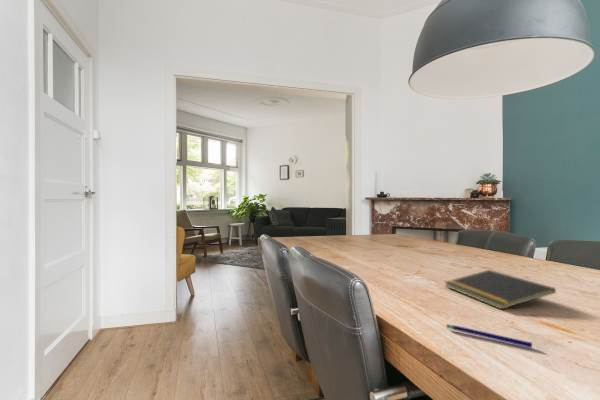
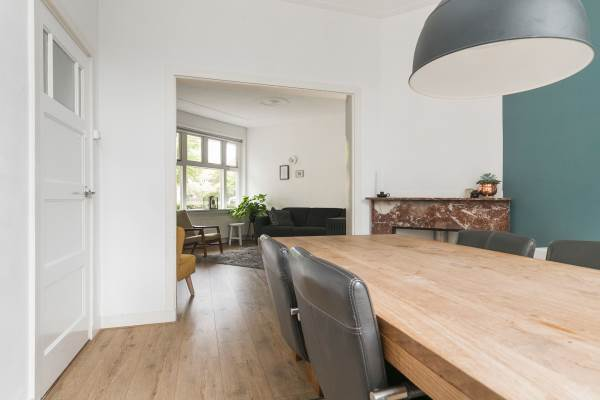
- pen [446,323,533,349]
- notepad [443,269,557,310]
